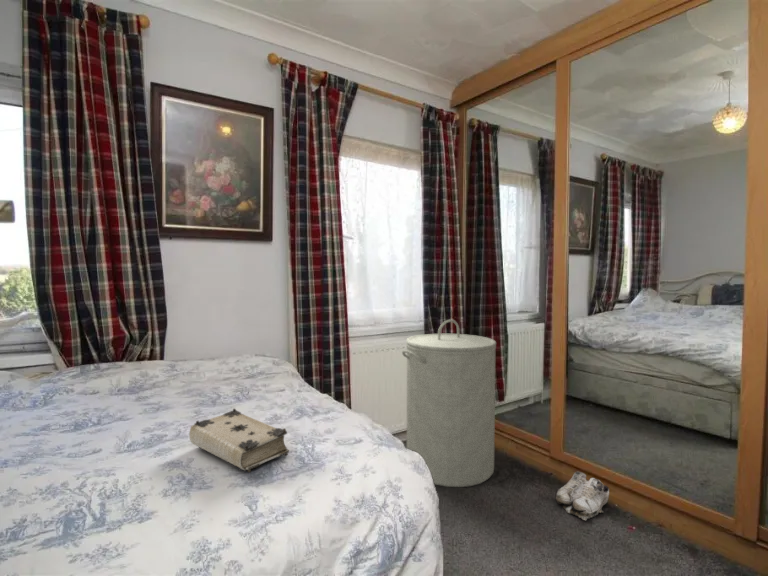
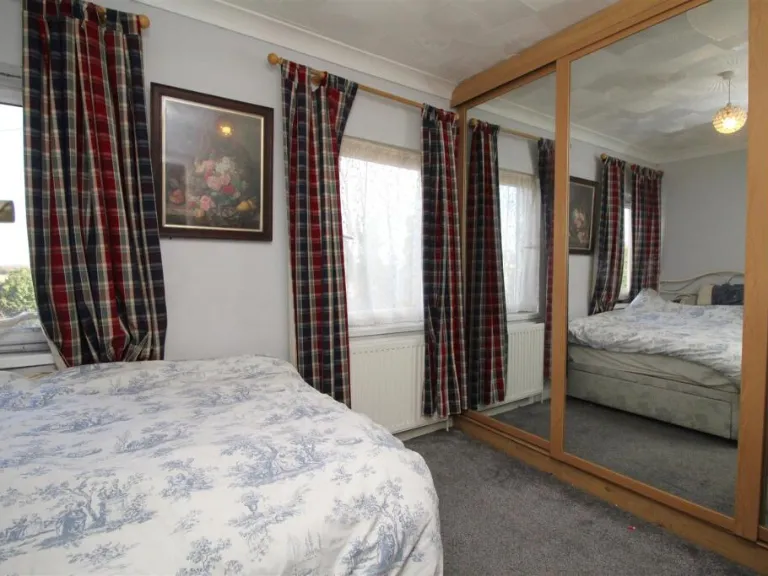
- laundry hamper [401,318,497,488]
- book [188,407,290,473]
- shoe [555,471,610,521]
